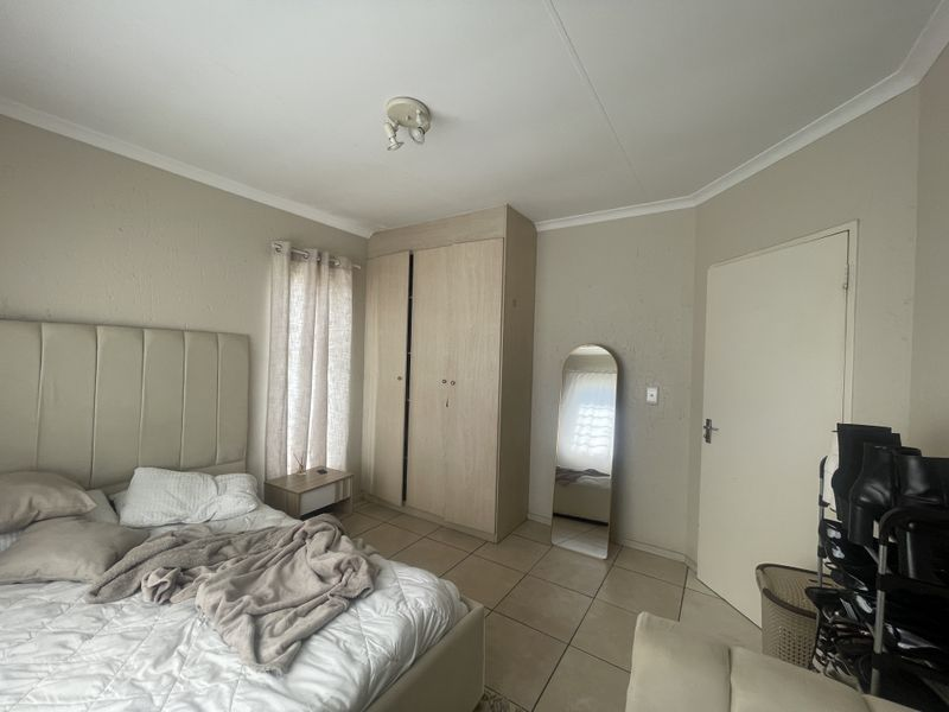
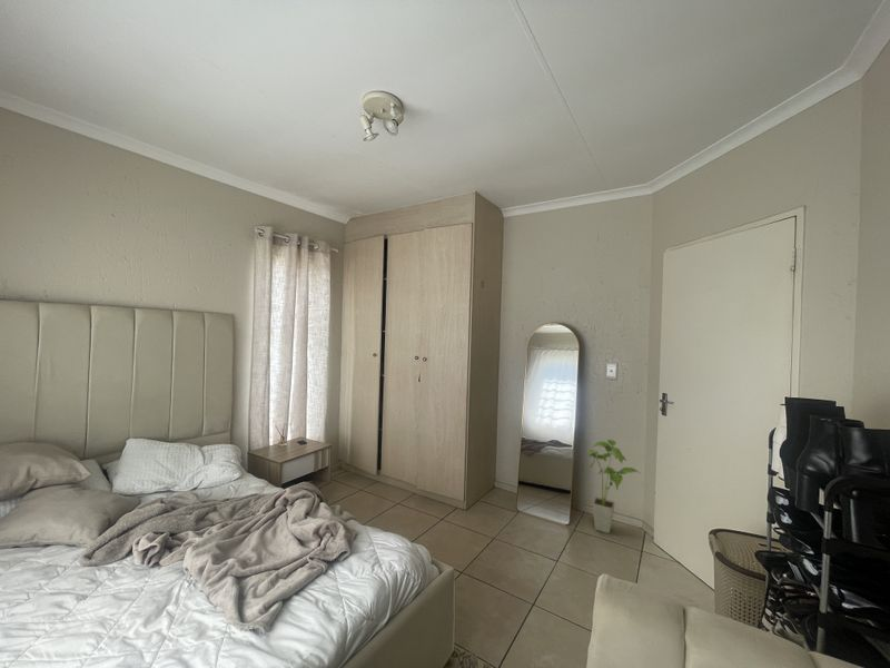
+ house plant [586,439,641,534]
